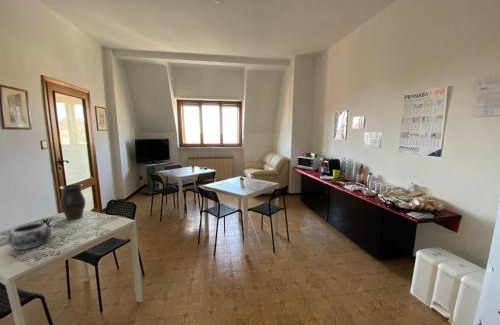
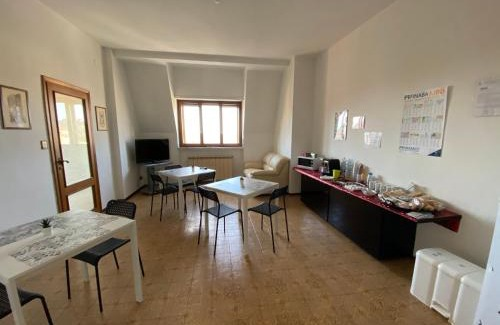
- vase [59,183,87,221]
- decorative bowl [7,222,52,251]
